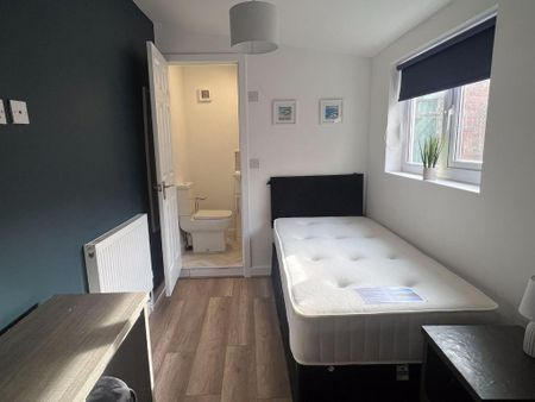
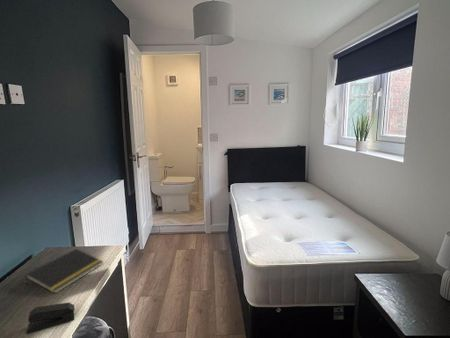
+ stapler [26,302,75,335]
+ notepad [24,248,104,294]
